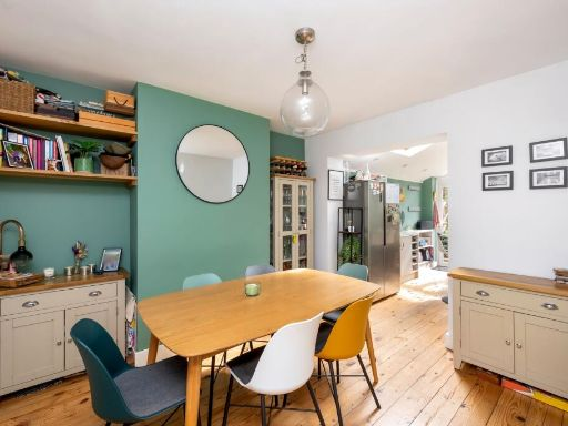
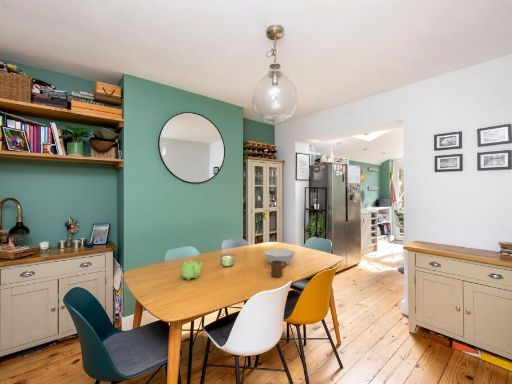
+ bowl [263,248,296,266]
+ teapot [180,259,204,281]
+ mug [270,260,288,278]
